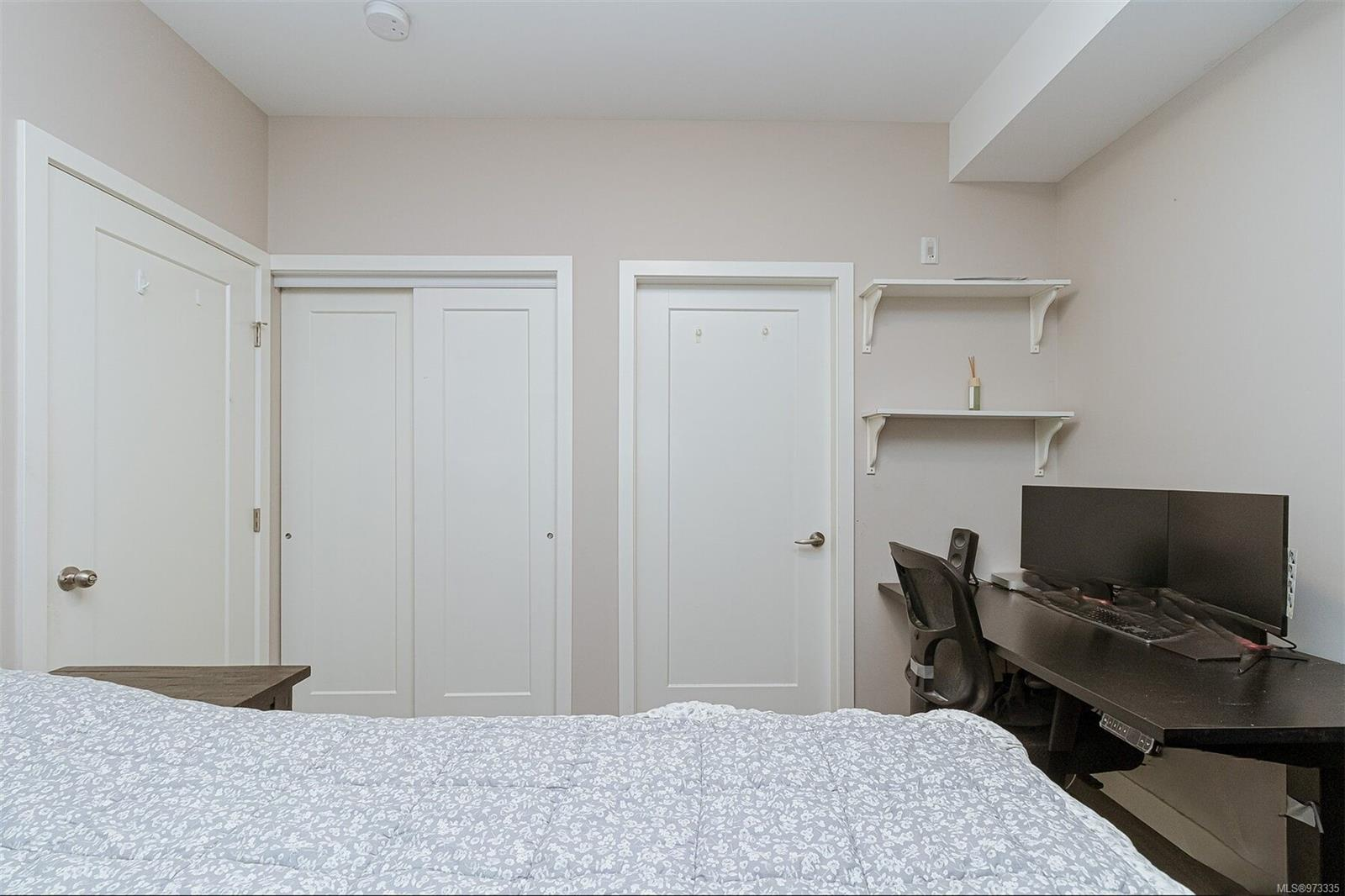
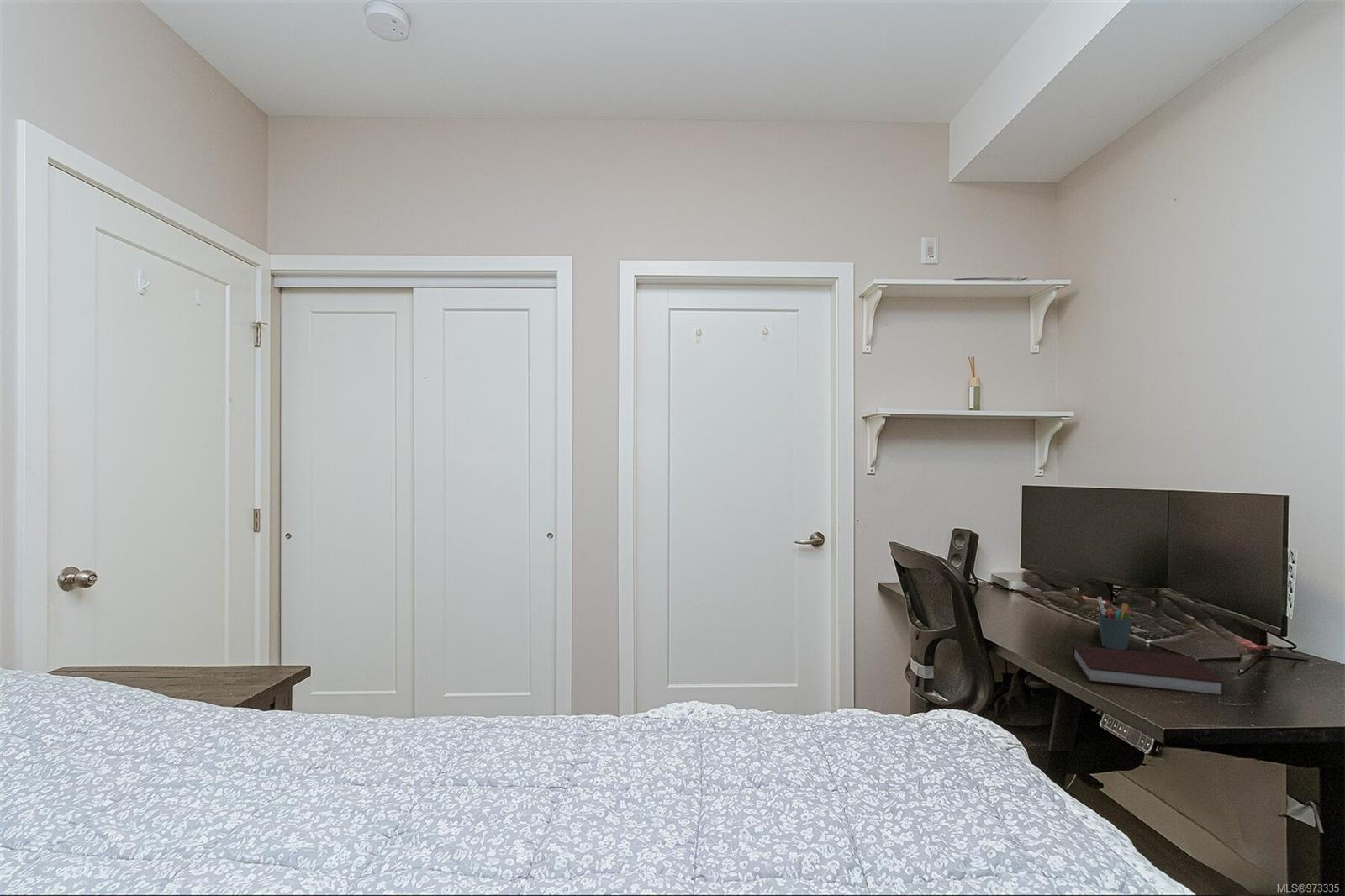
+ notebook [1072,645,1225,696]
+ pen holder [1097,596,1133,651]
